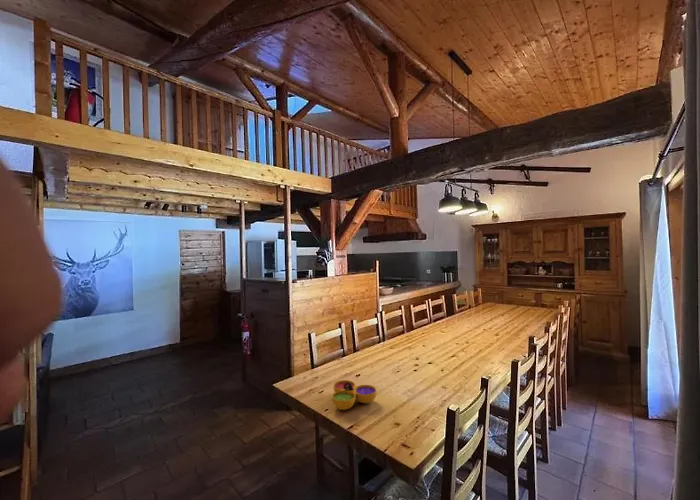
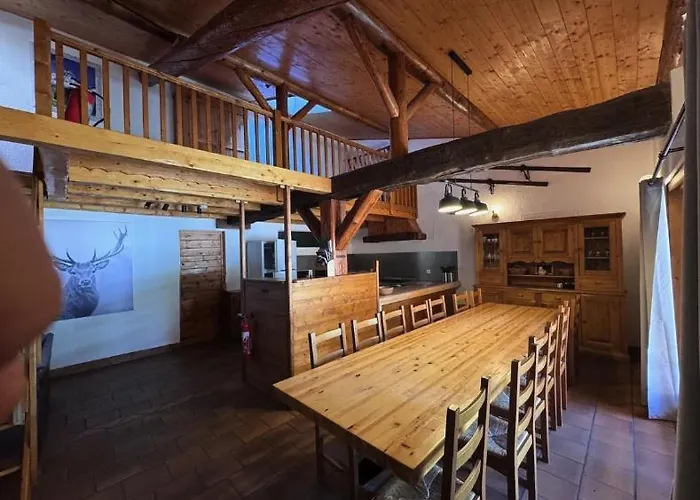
- decorative bowl [331,379,378,411]
